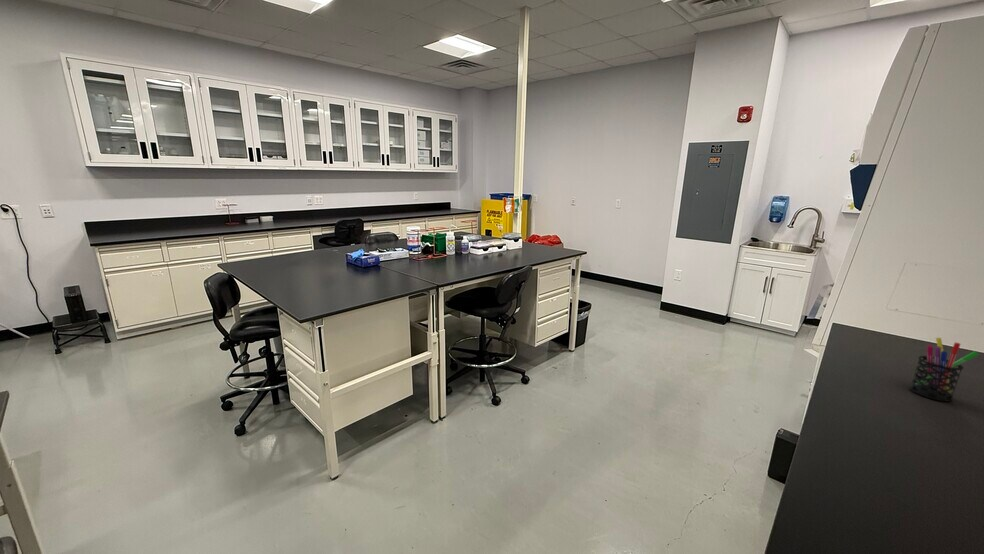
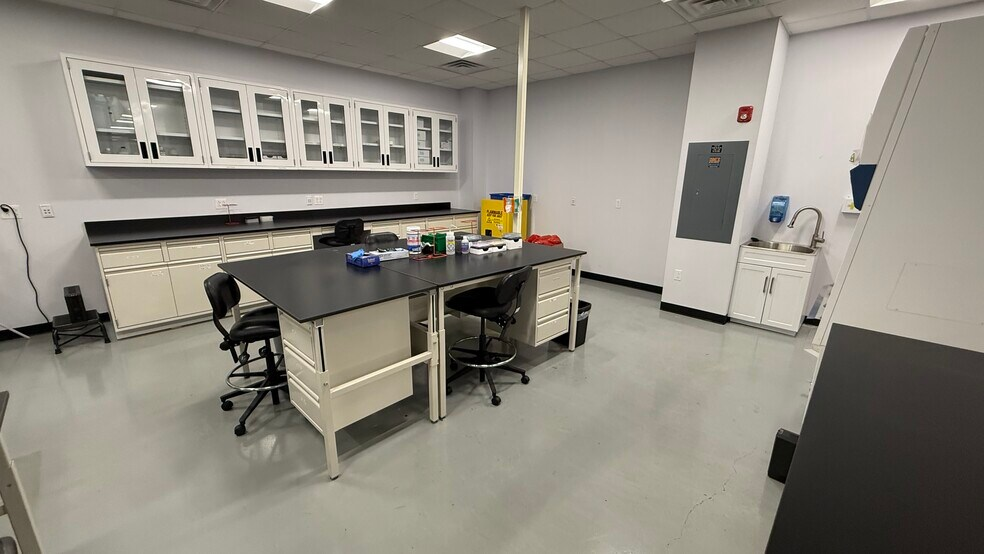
- pen holder [908,337,980,402]
